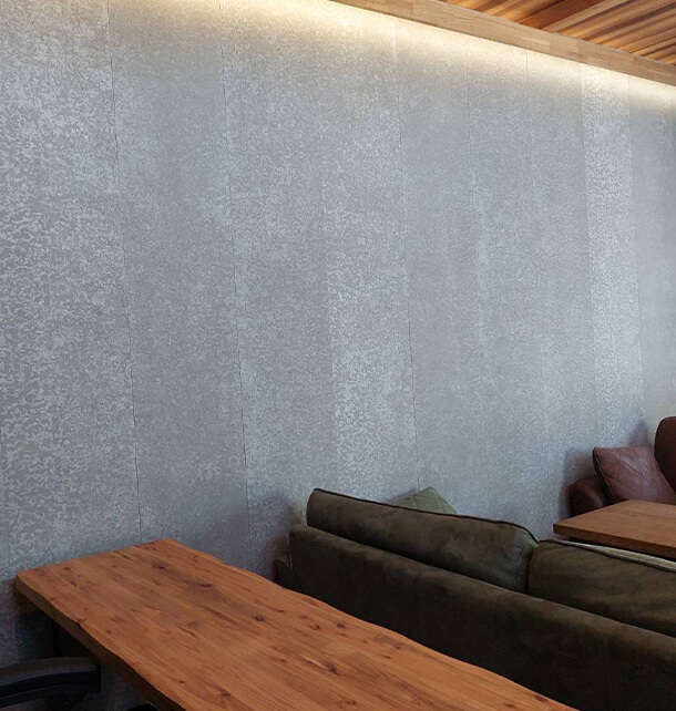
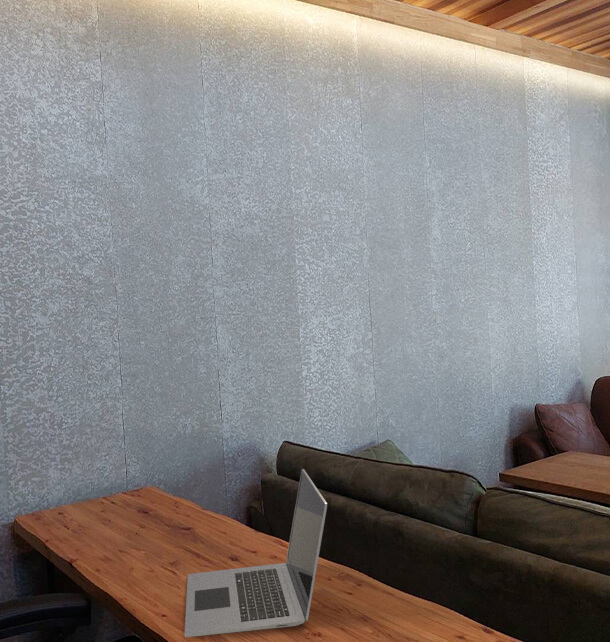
+ laptop [184,468,328,638]
